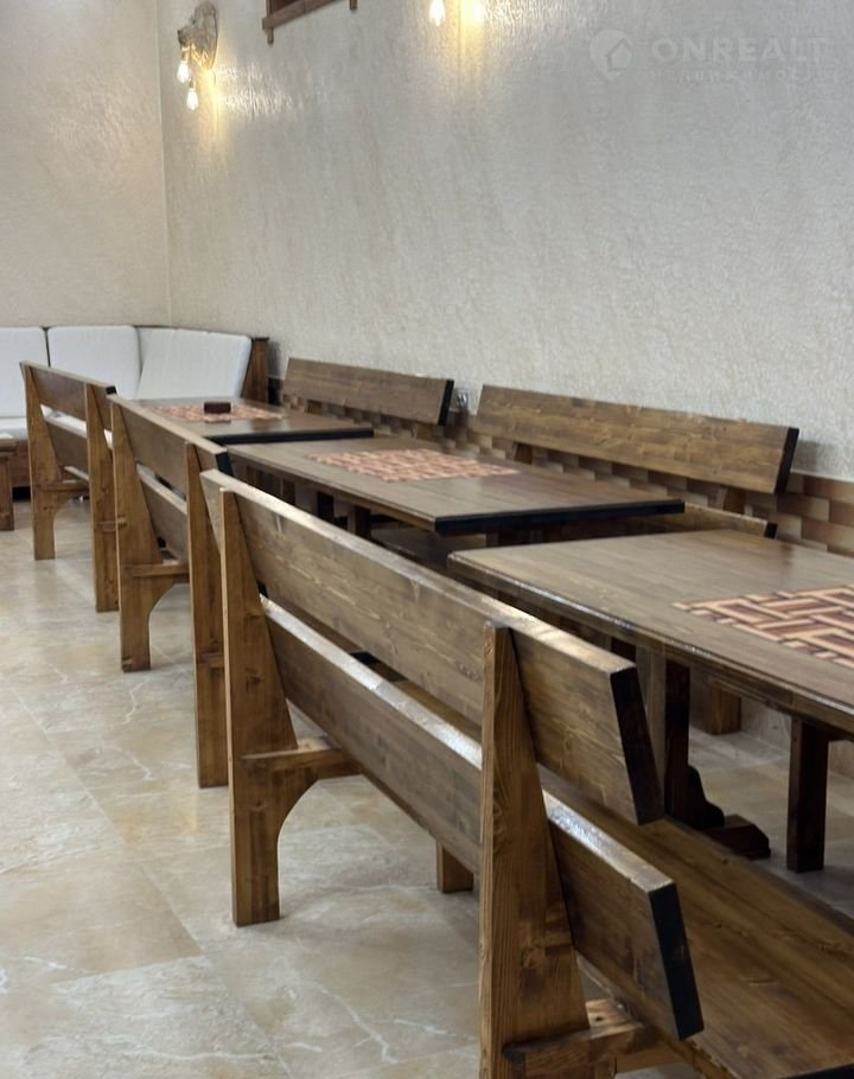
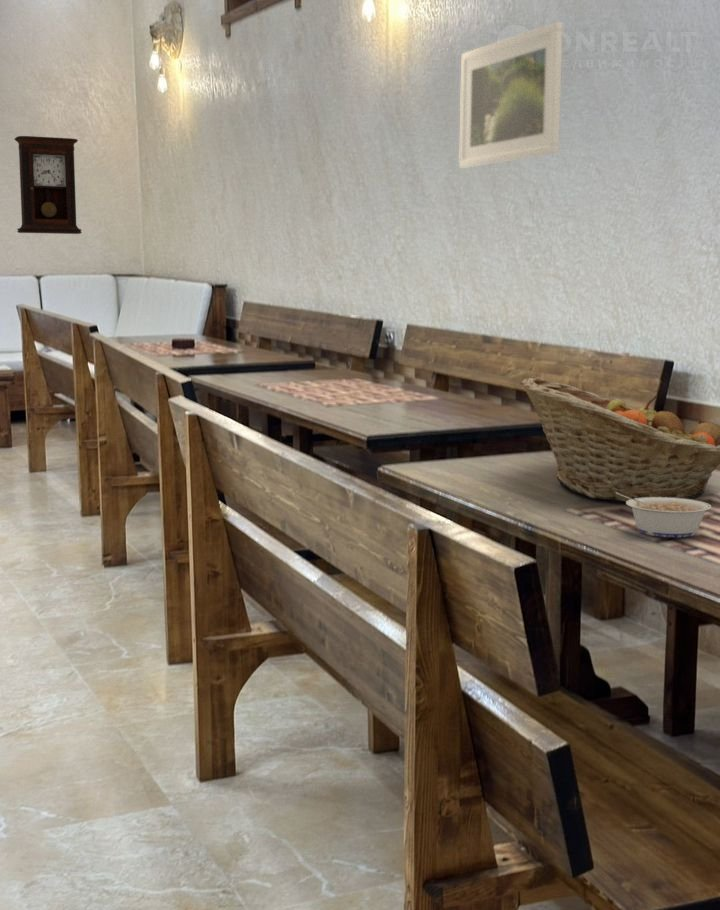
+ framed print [458,21,564,169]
+ fruit basket [519,377,720,503]
+ pendulum clock [13,135,83,235]
+ legume [616,491,712,538]
